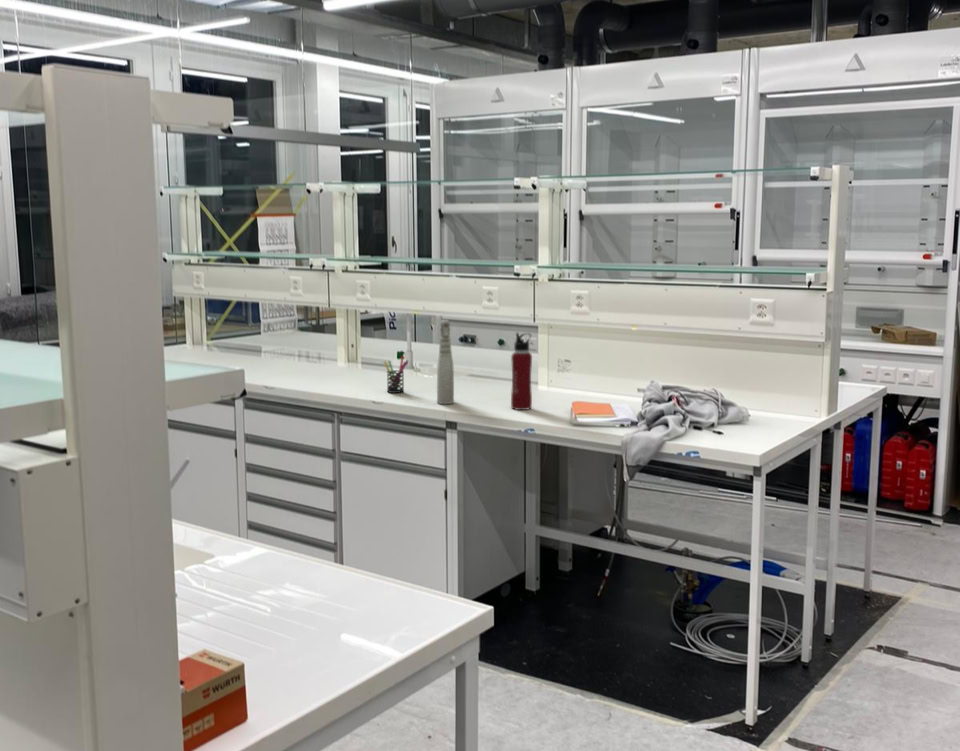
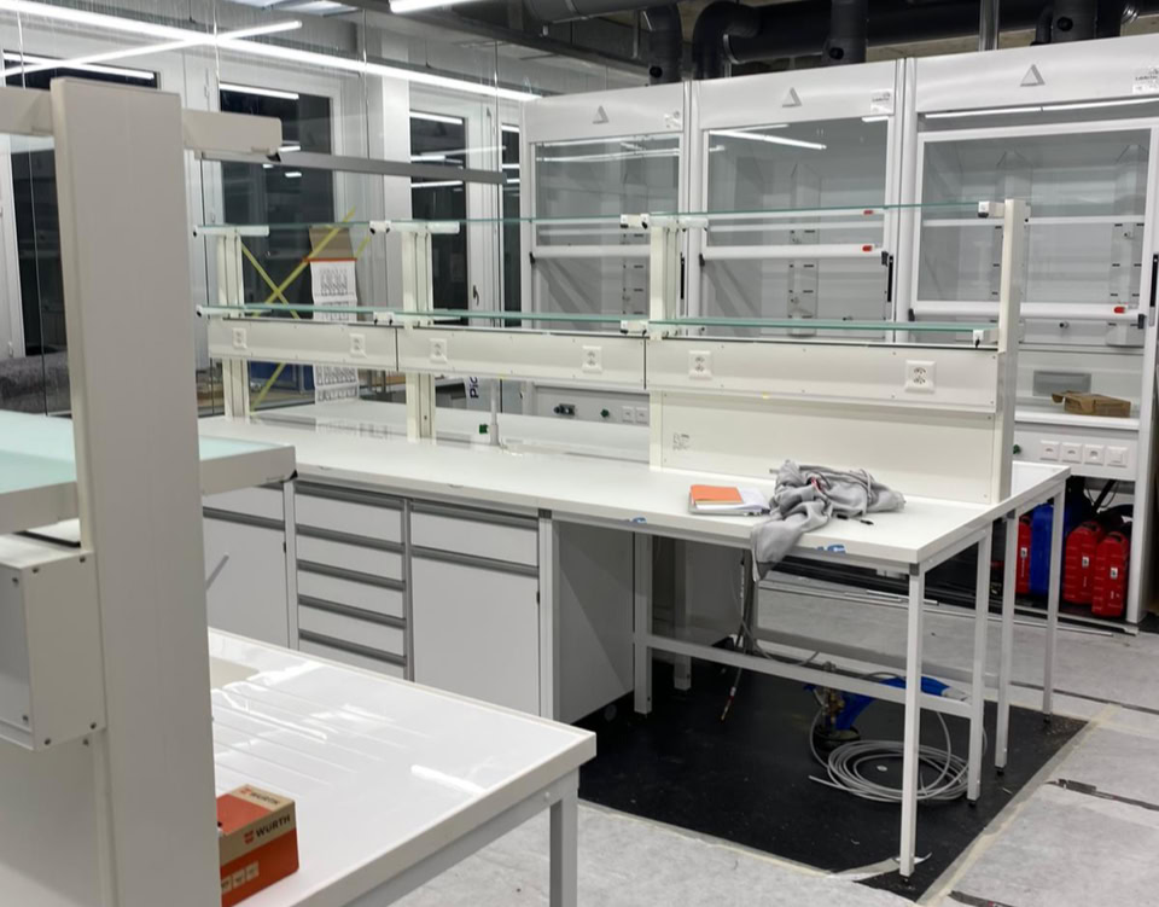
- water bottle [510,332,533,411]
- pen holder [383,355,409,394]
- spray bottle [436,319,455,405]
